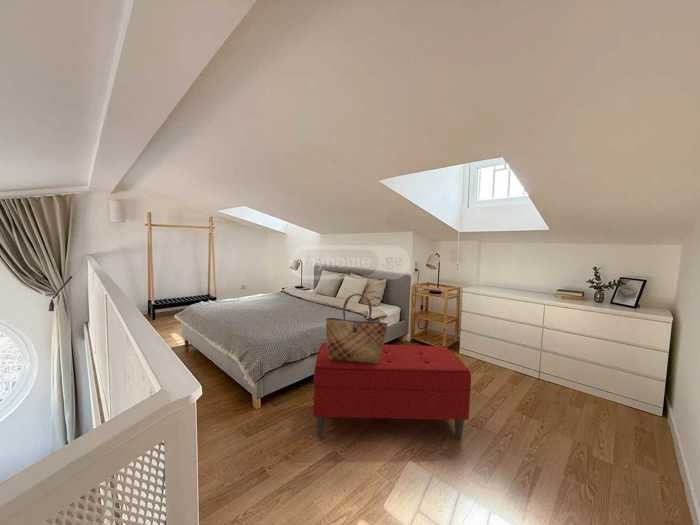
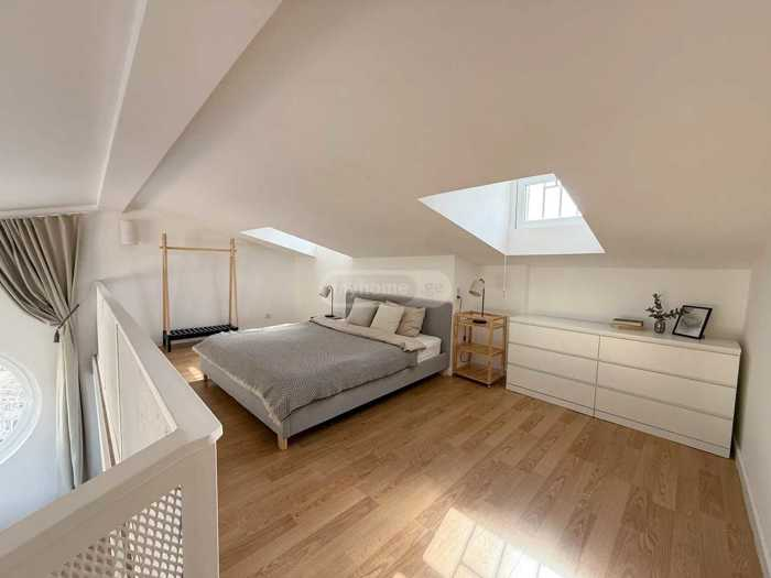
- bench [313,342,472,440]
- tote bag [325,293,388,364]
